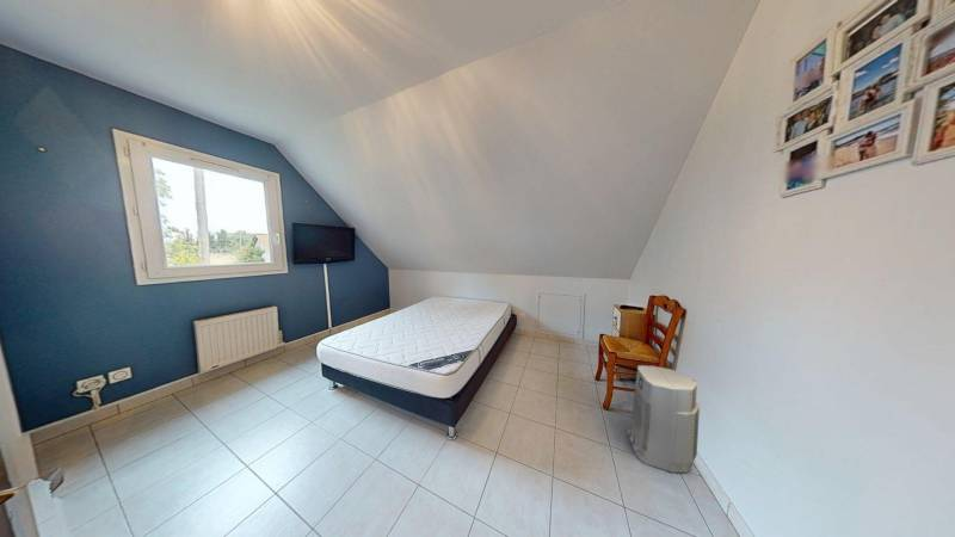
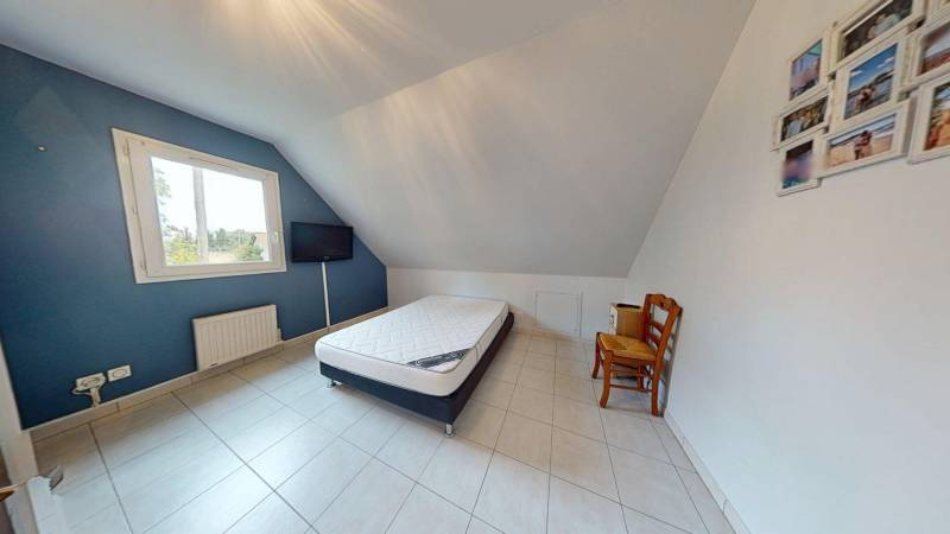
- air purifier [627,364,701,474]
